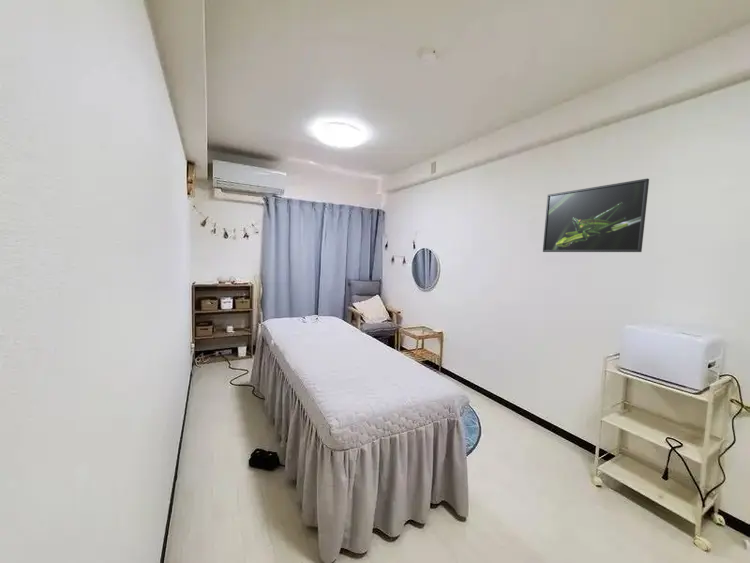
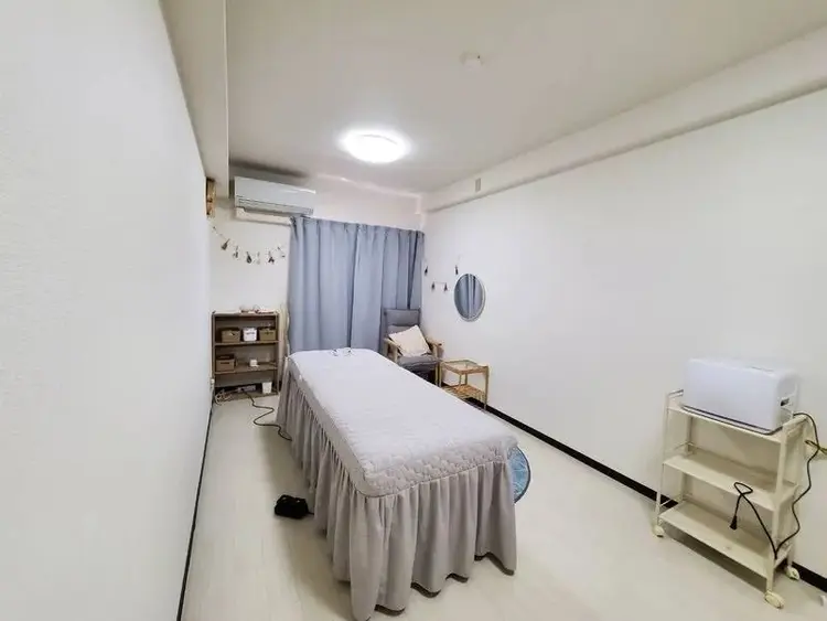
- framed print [542,177,650,253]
